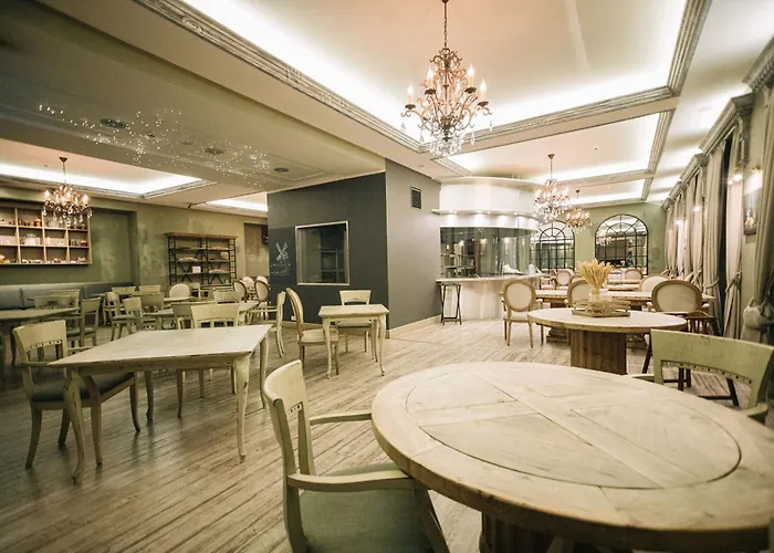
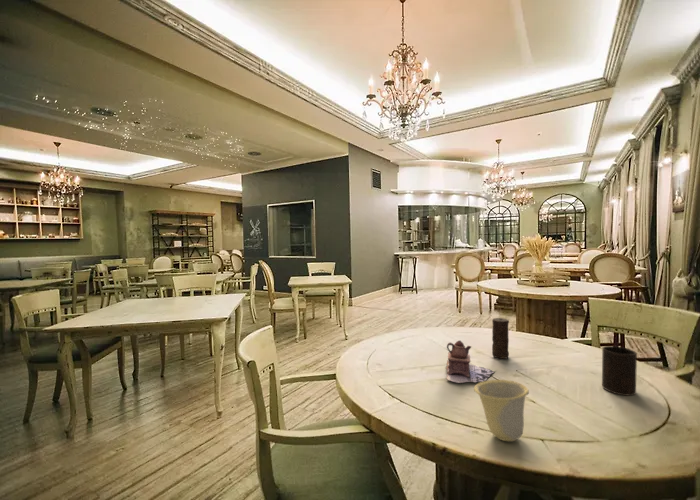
+ teapot [445,340,495,384]
+ cup [473,379,530,442]
+ candle [491,317,510,360]
+ cup [601,345,638,397]
